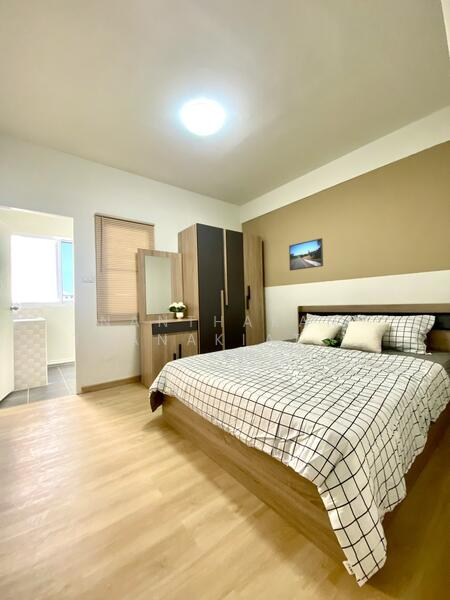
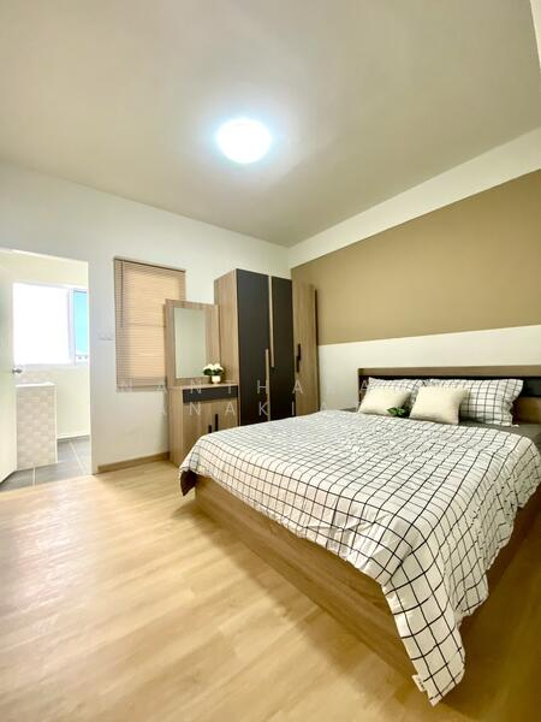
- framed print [288,237,324,271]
